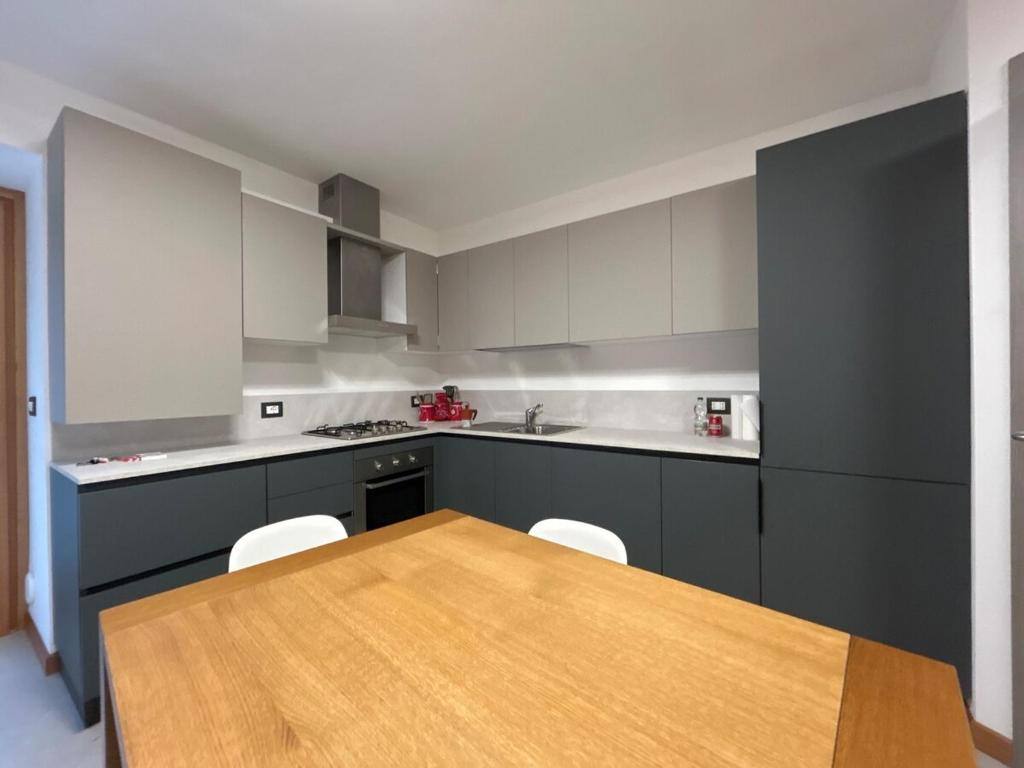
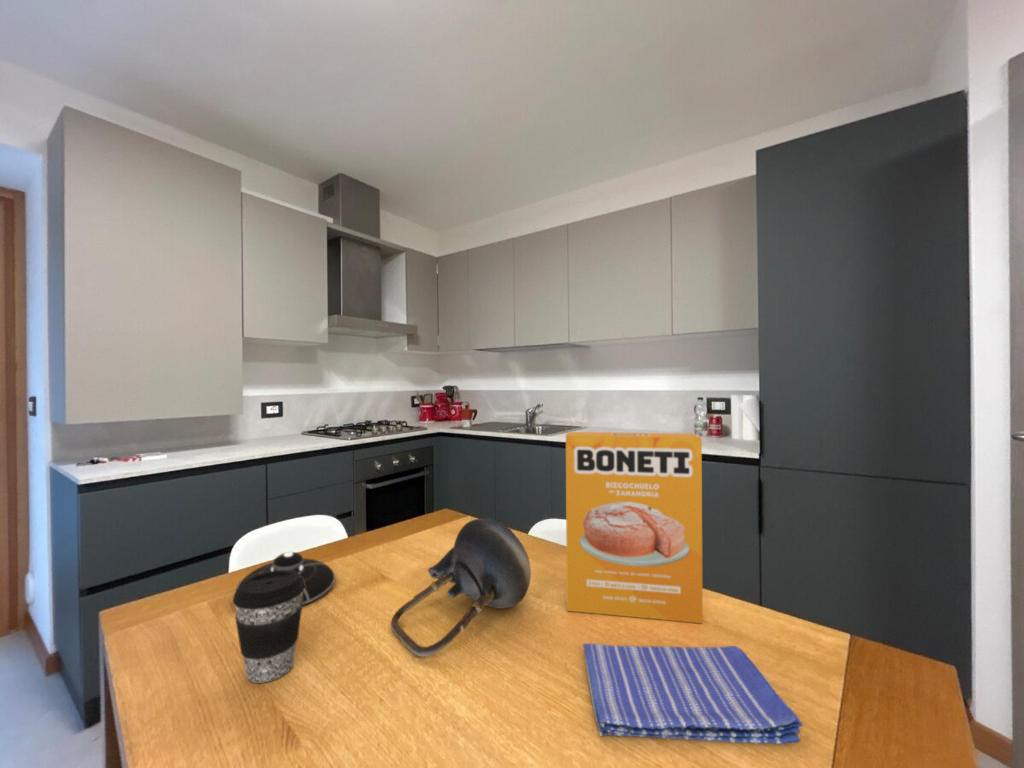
+ dish towel [582,642,804,745]
+ coffee cup [232,570,305,684]
+ cereal box [565,431,704,624]
+ teapot [390,517,532,658]
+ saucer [234,551,336,606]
